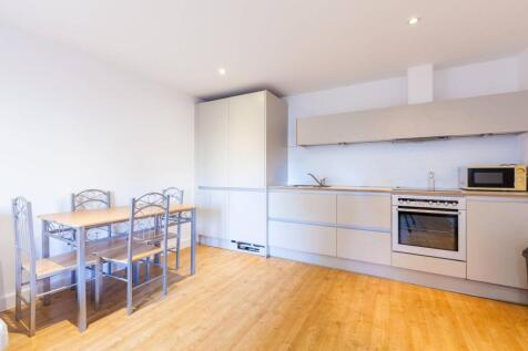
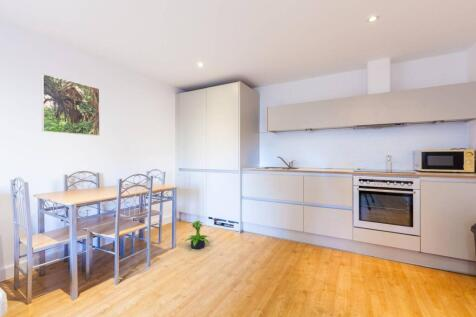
+ potted plant [183,220,210,250]
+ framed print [41,73,101,137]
